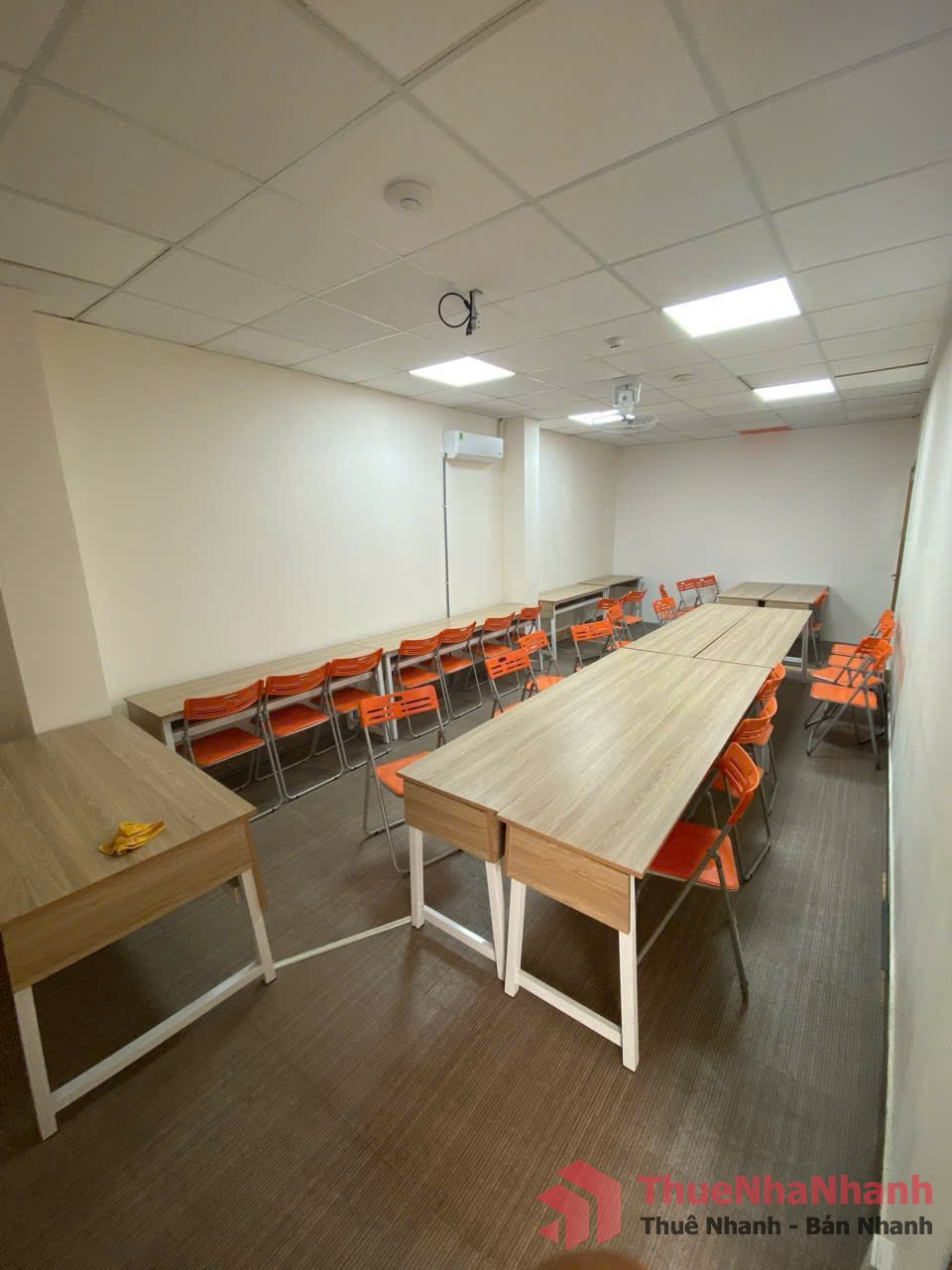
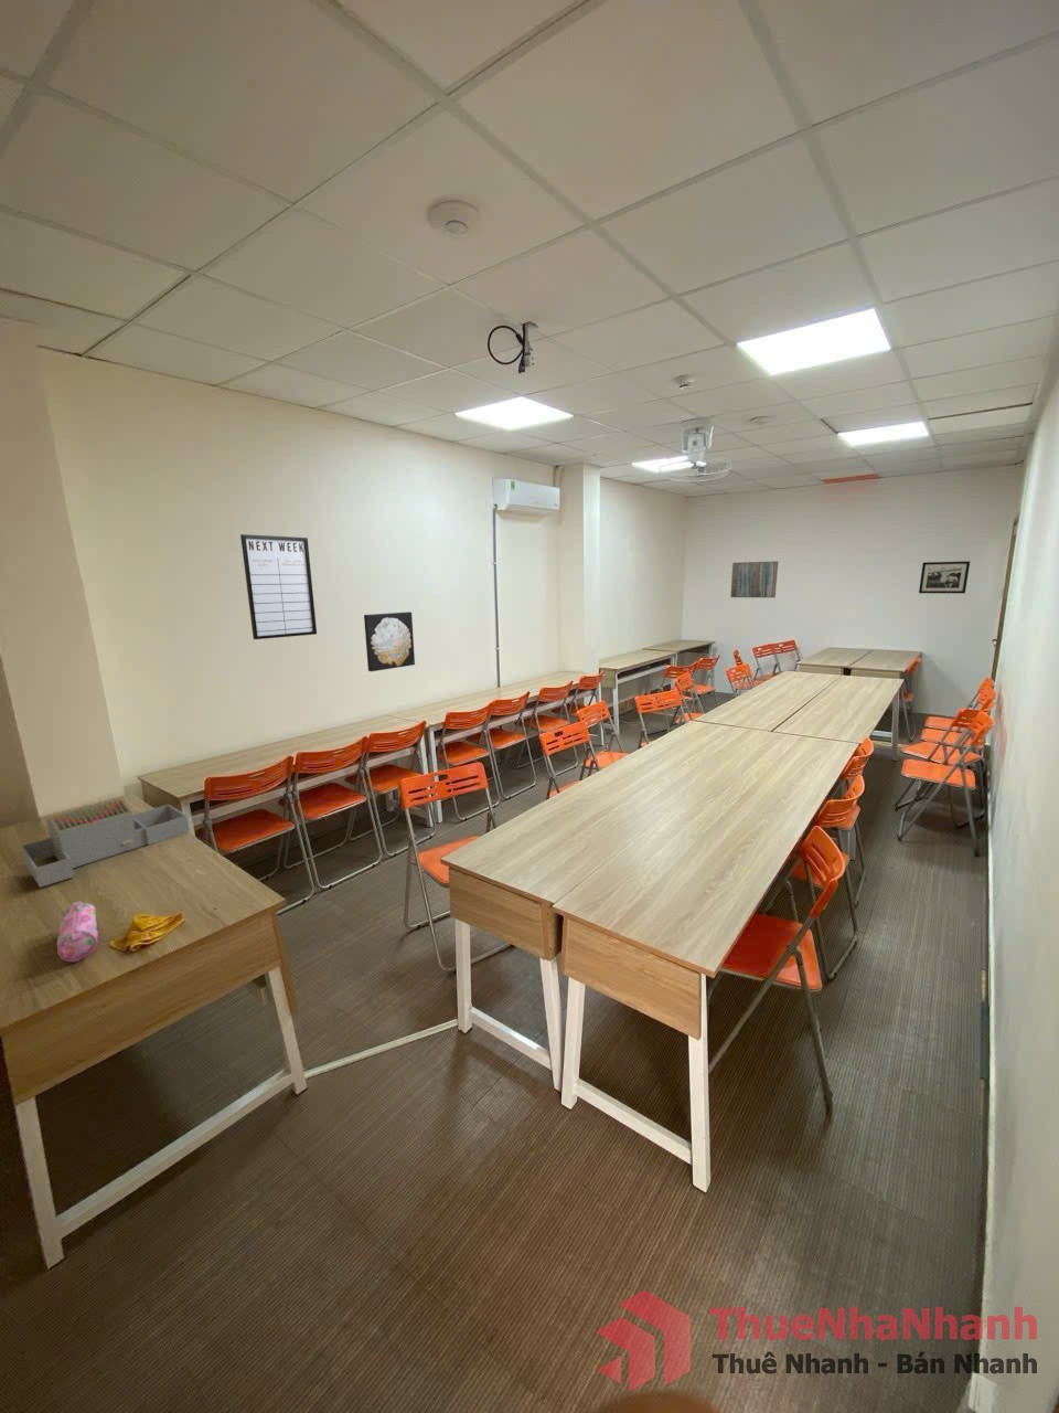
+ writing board [239,533,318,640]
+ pencil case [57,900,99,962]
+ picture frame [918,560,971,595]
+ architectural model [19,798,191,889]
+ wall art [363,611,416,672]
+ wall art [729,561,779,599]
